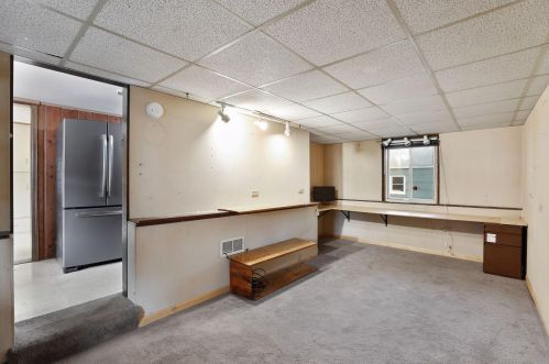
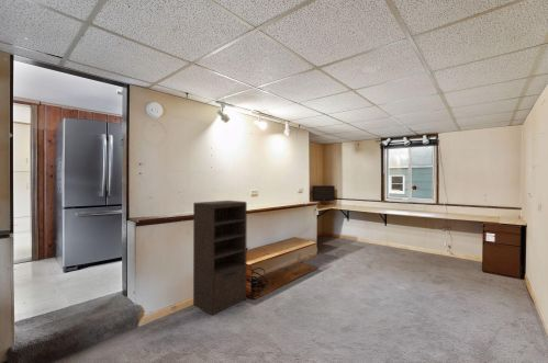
+ shelving unit [192,200,248,316]
